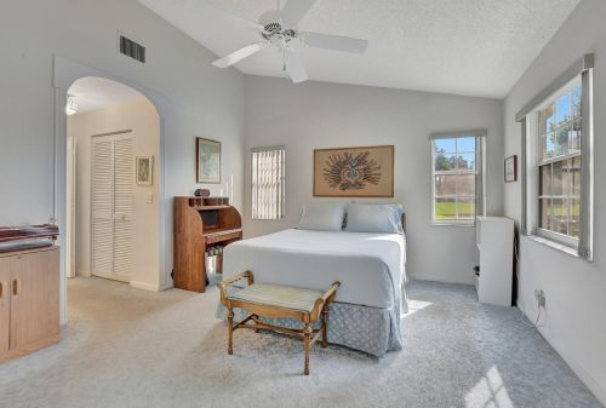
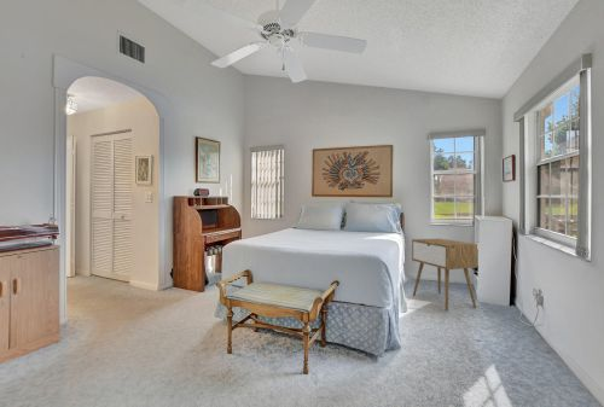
+ nightstand [411,237,478,312]
